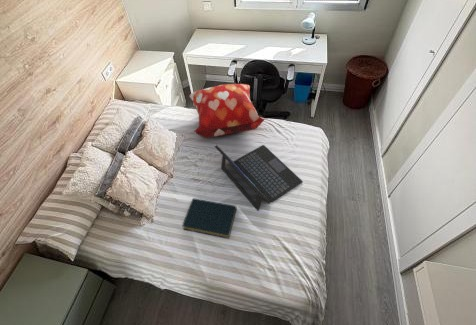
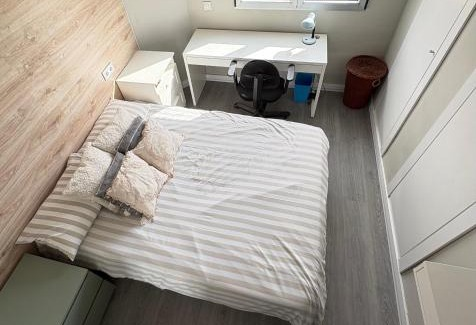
- hardback book [181,197,237,240]
- laptop [214,144,304,212]
- decorative pillow [188,83,266,139]
